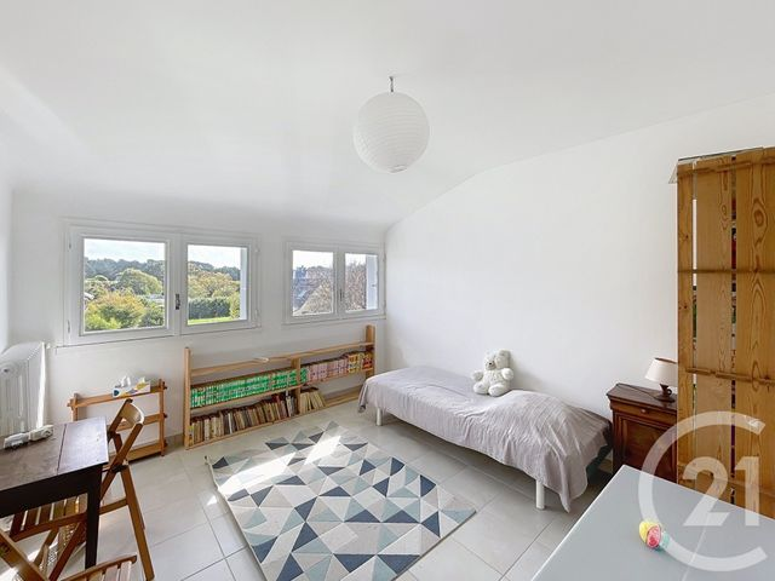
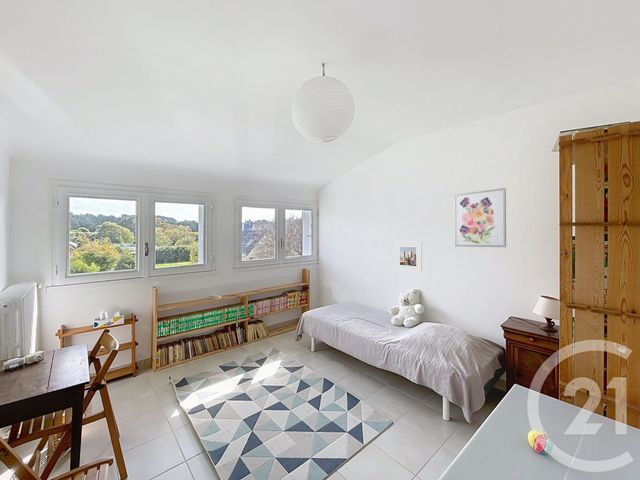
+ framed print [394,241,423,273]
+ wall art [454,187,507,248]
